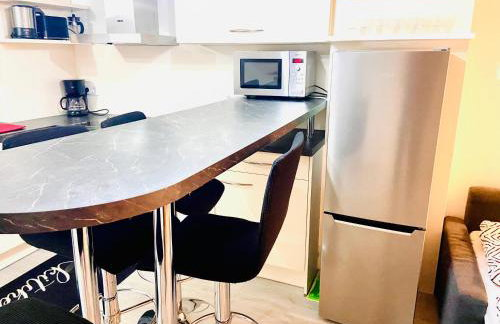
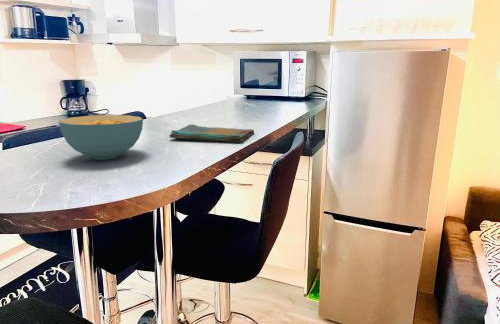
+ dish towel [168,123,255,143]
+ cereal bowl [58,114,144,161]
